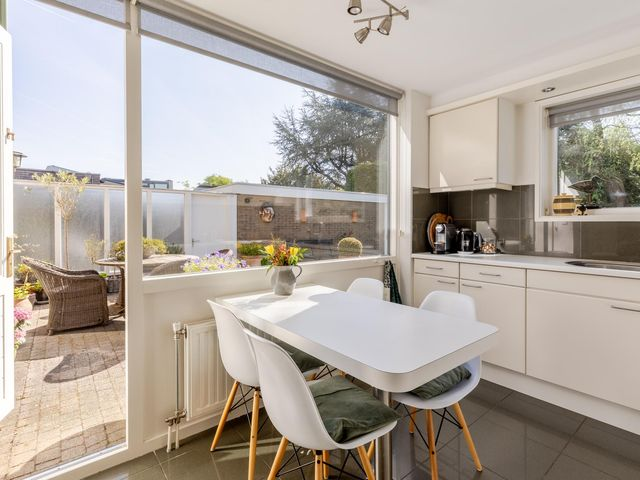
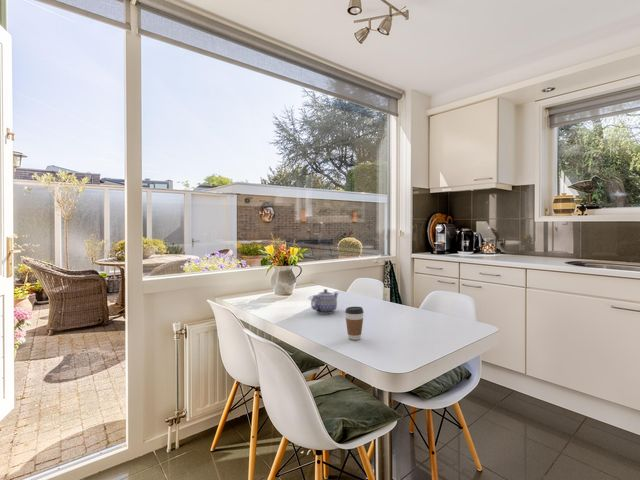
+ coffee cup [344,306,365,341]
+ teapot [310,288,339,315]
